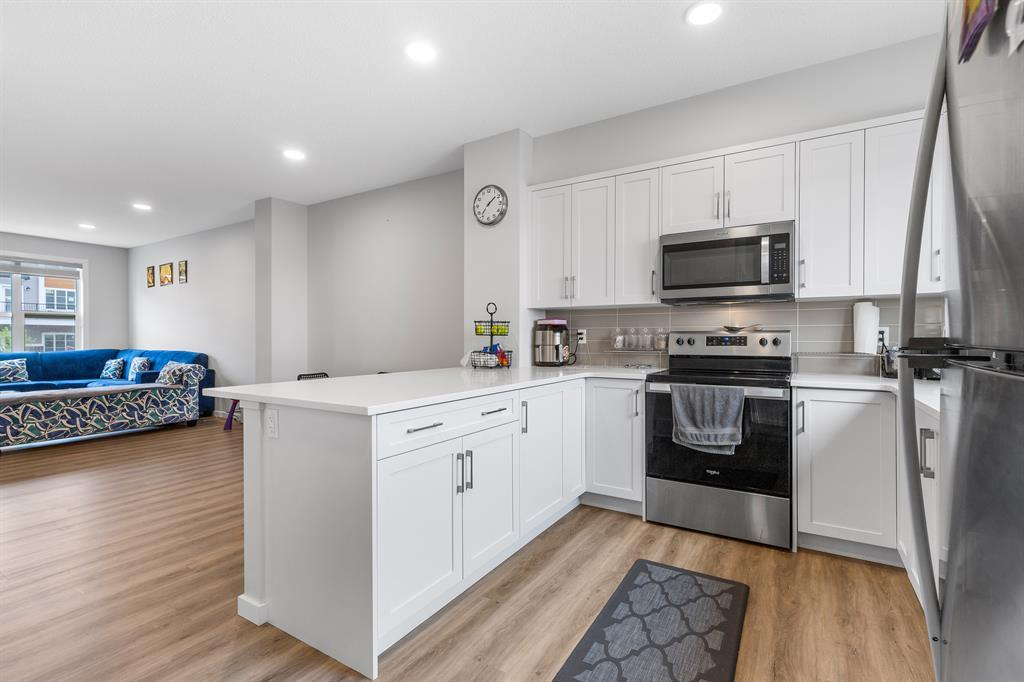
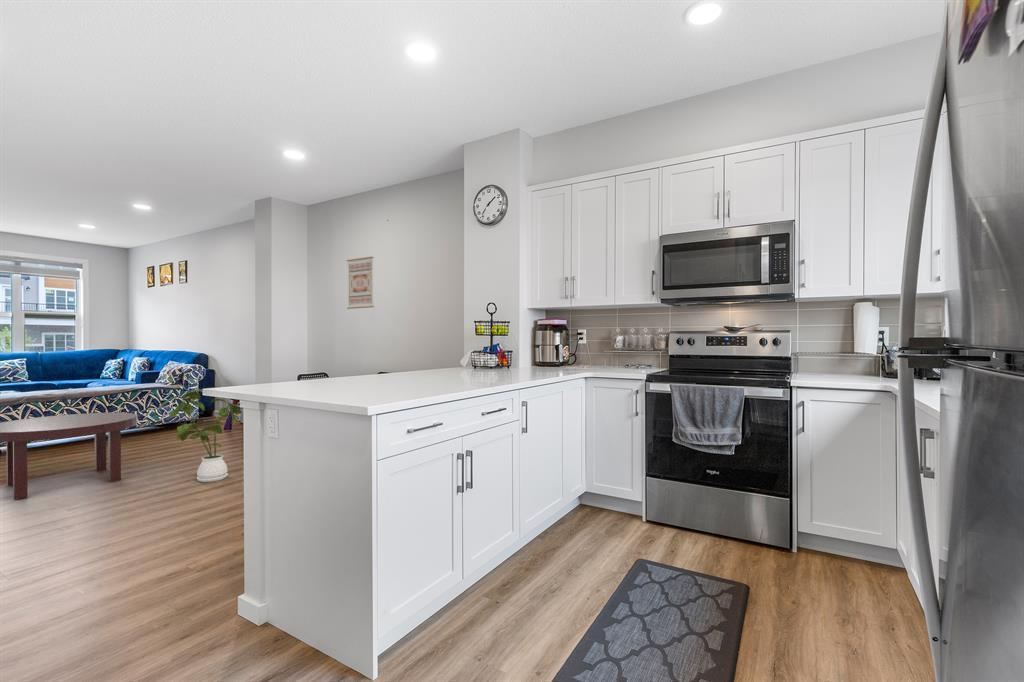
+ wall art [346,256,375,310]
+ house plant [156,388,242,483]
+ coffee table [0,412,138,501]
